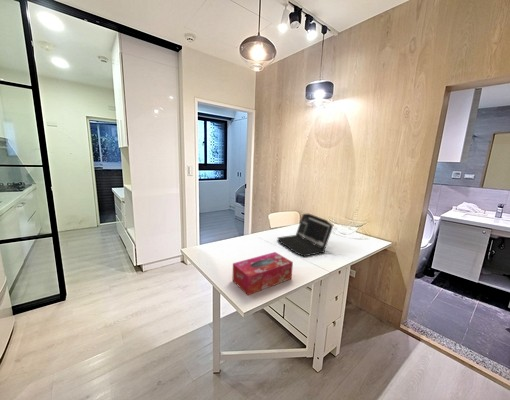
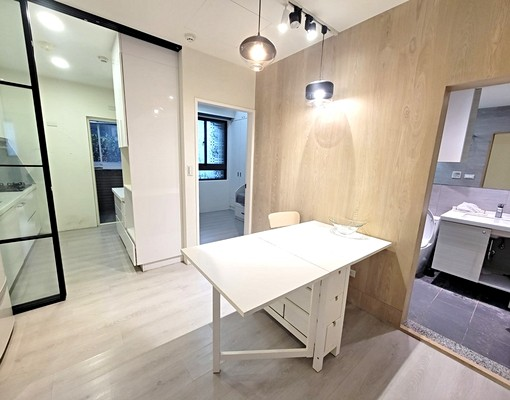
- tissue box [231,251,294,296]
- laptop [277,213,334,258]
